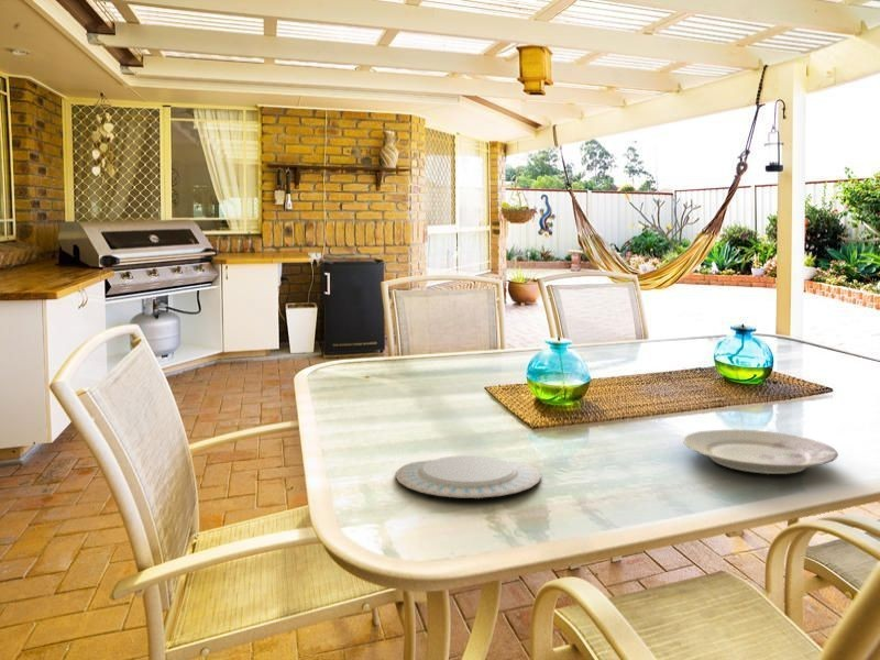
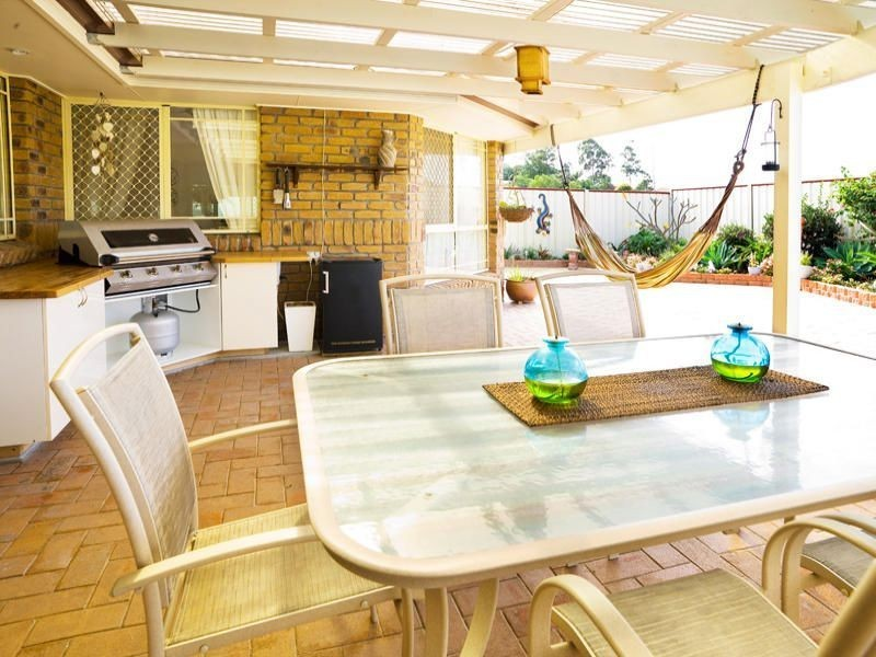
- chinaware [395,454,542,499]
- plate [682,429,839,475]
